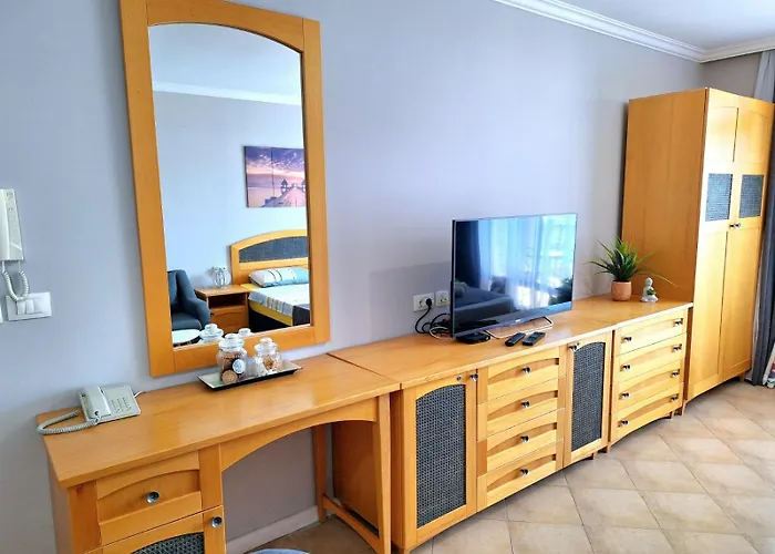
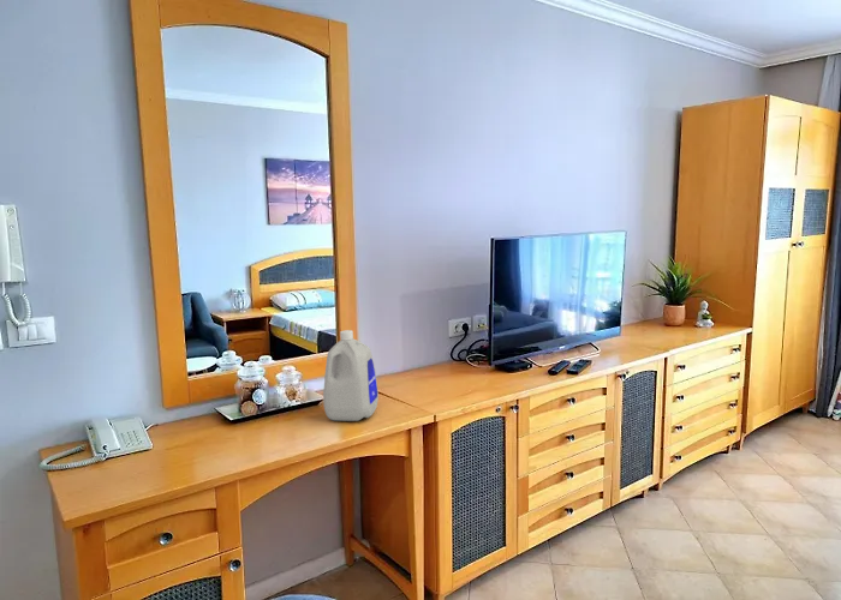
+ bottle [322,329,380,422]
